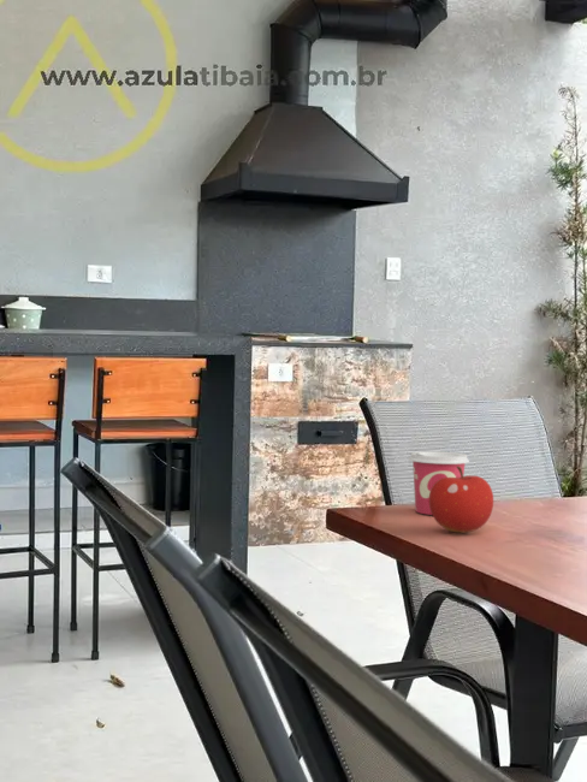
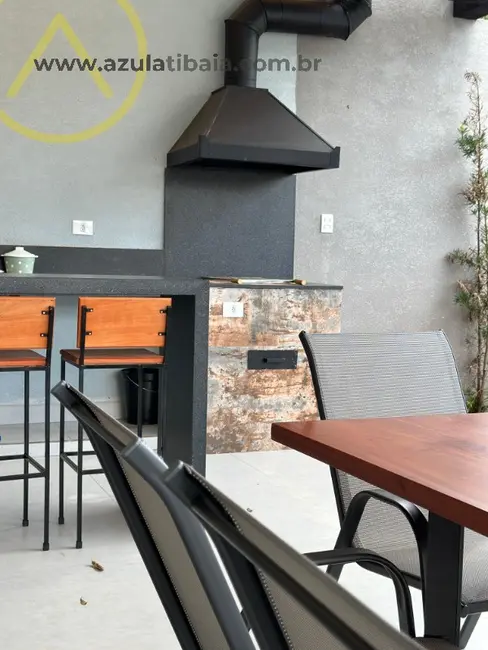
- cup [408,450,470,516]
- fruit [429,467,494,534]
